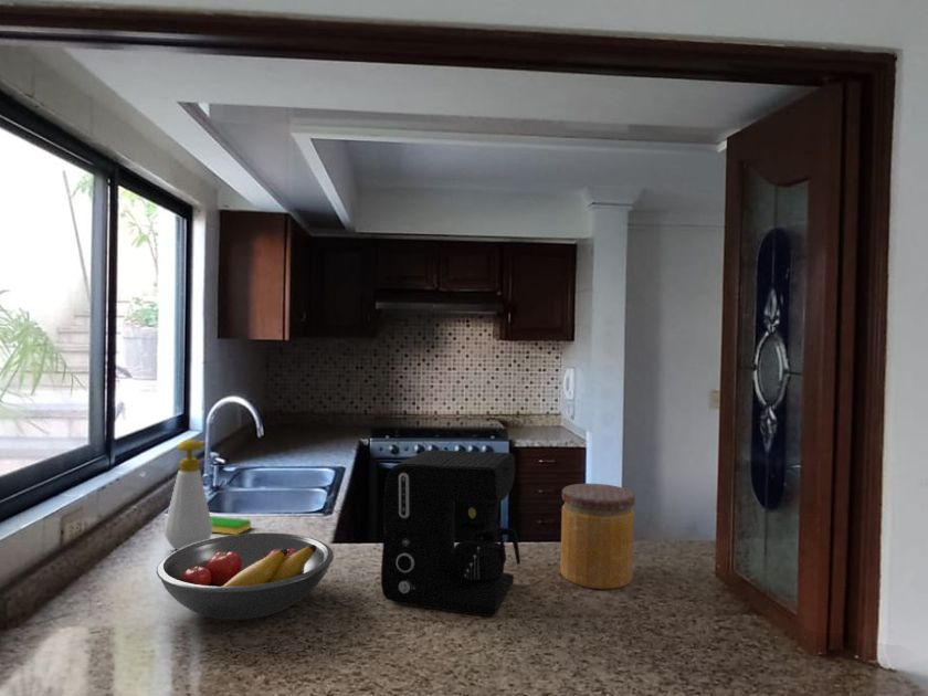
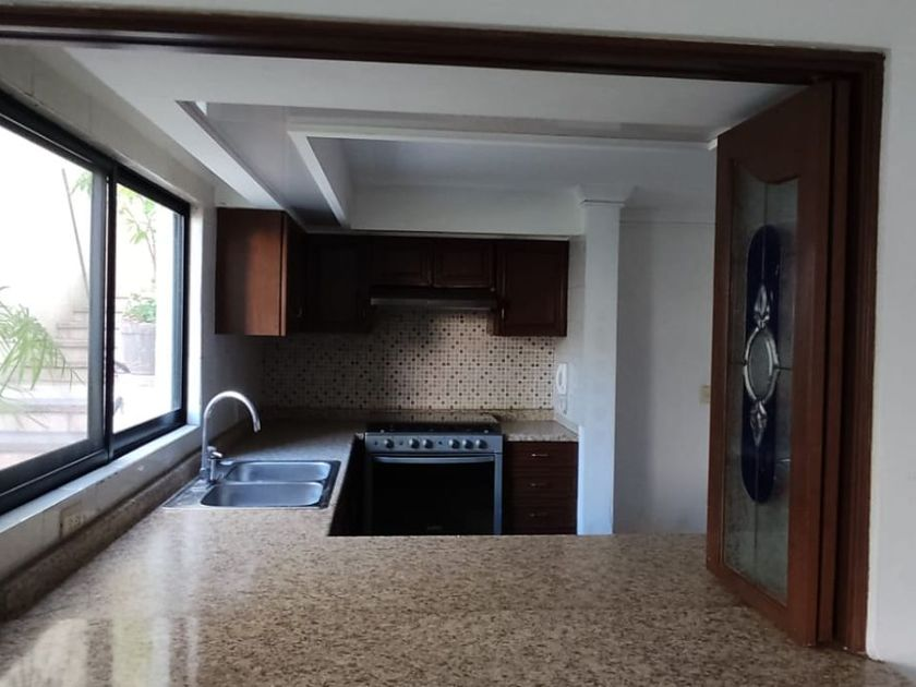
- fruit bowl [156,531,335,621]
- dish sponge [210,515,252,536]
- soap bottle [164,439,213,550]
- jar [559,483,636,590]
- coffee maker [380,449,521,618]
